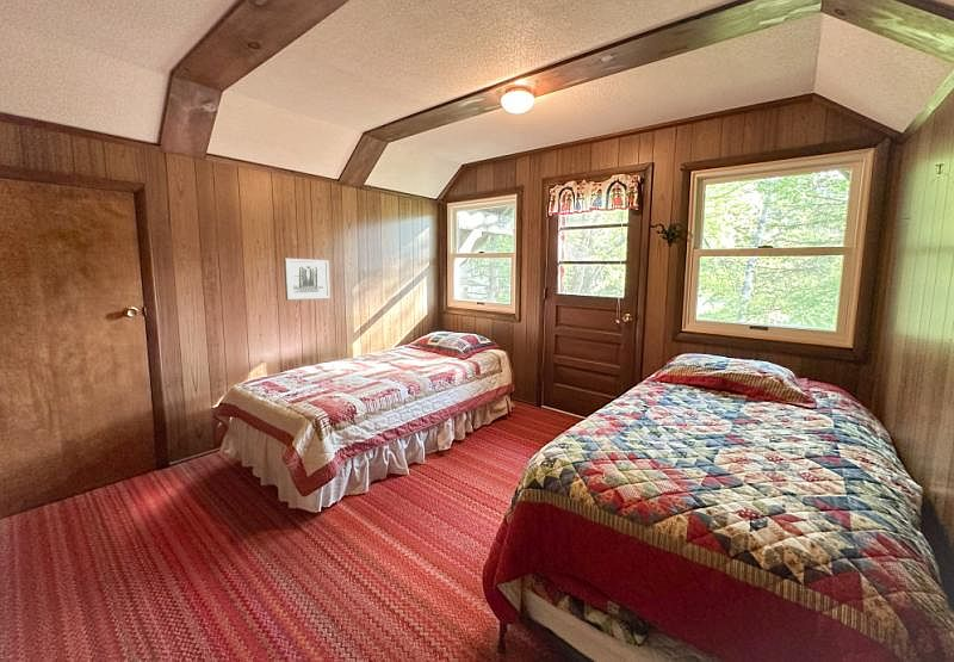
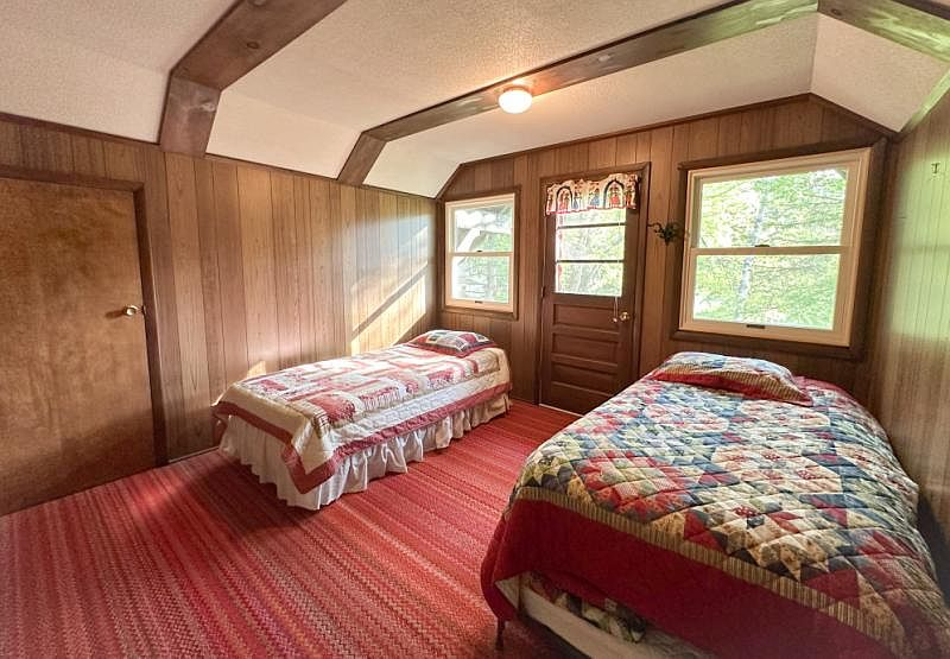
- wall art [283,258,332,302]
